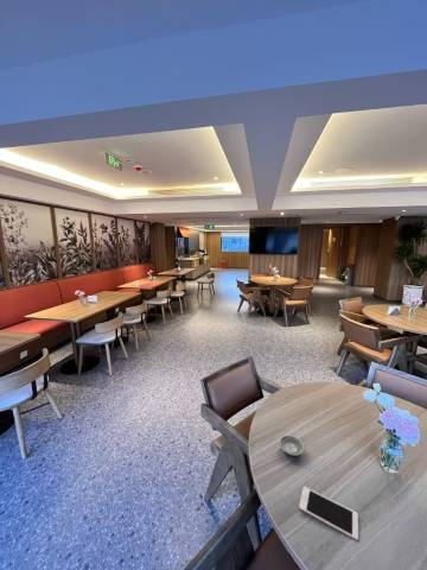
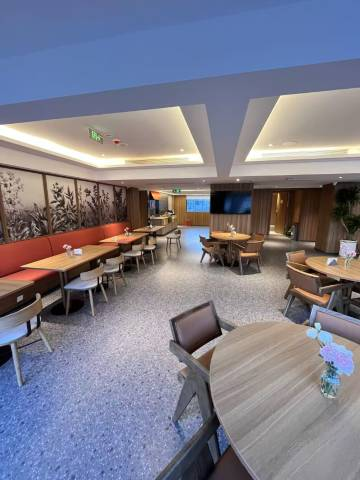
- saucer [279,435,305,457]
- cell phone [298,486,359,542]
